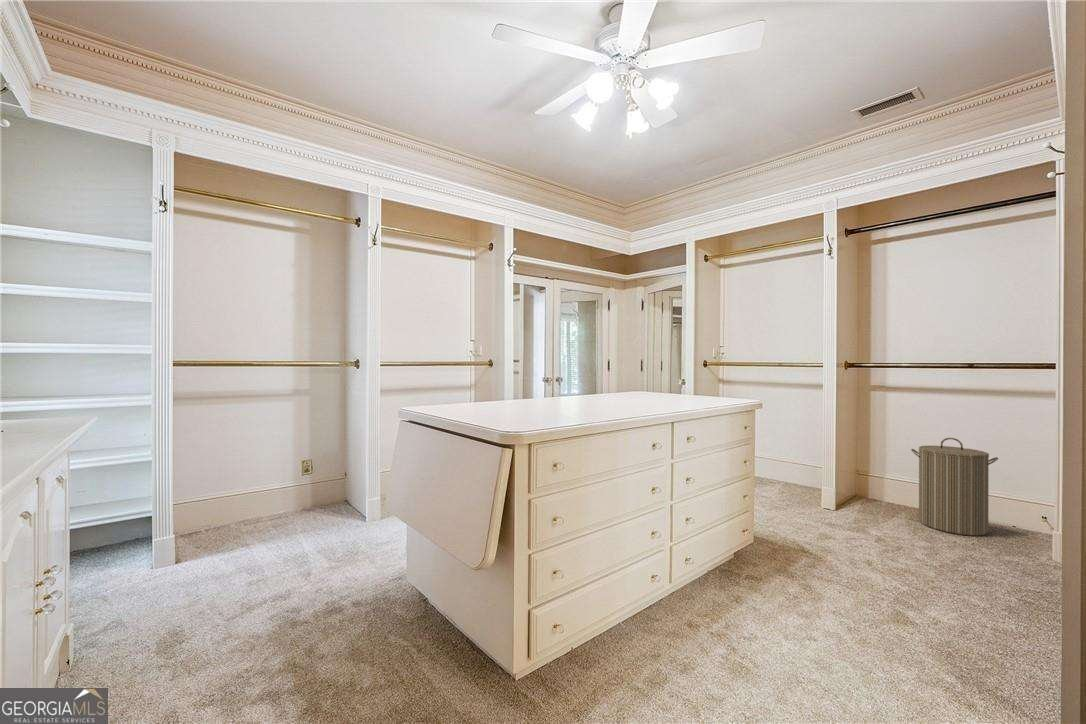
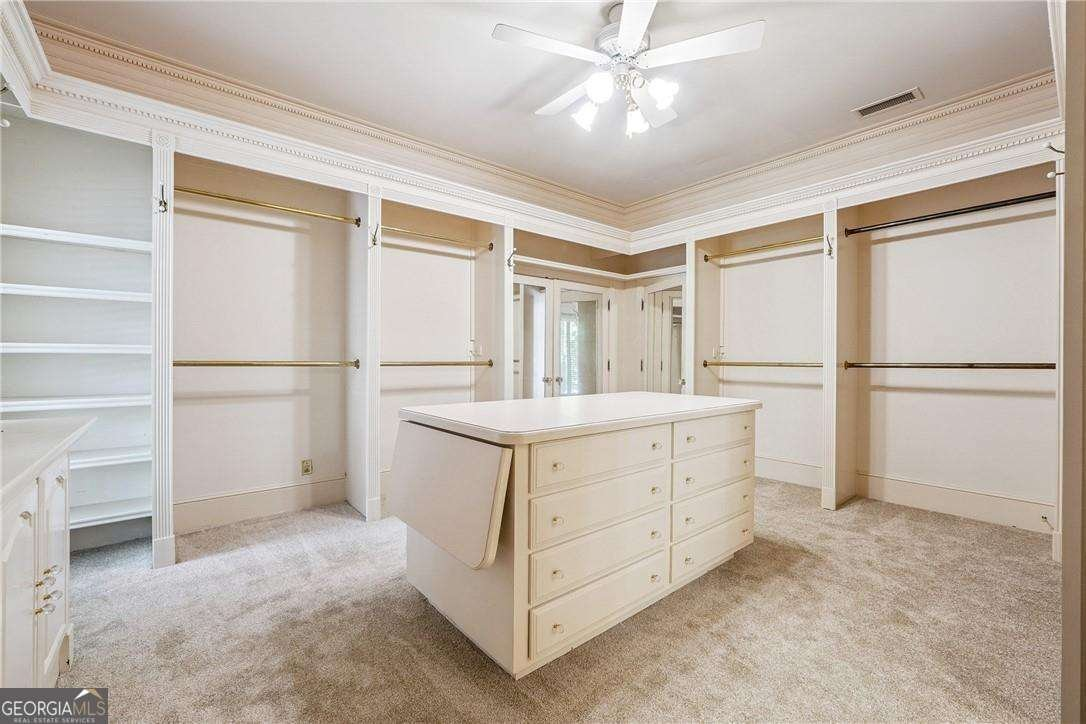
- laundry hamper [910,437,999,537]
